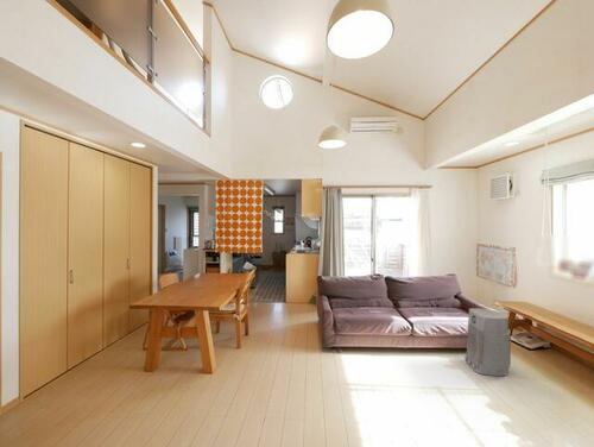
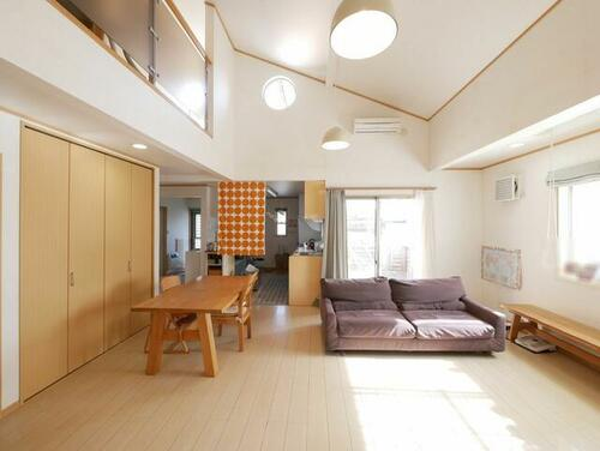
- air purifier [463,307,512,377]
